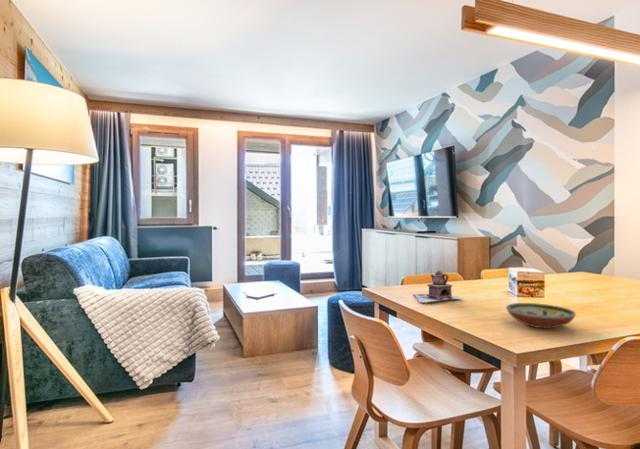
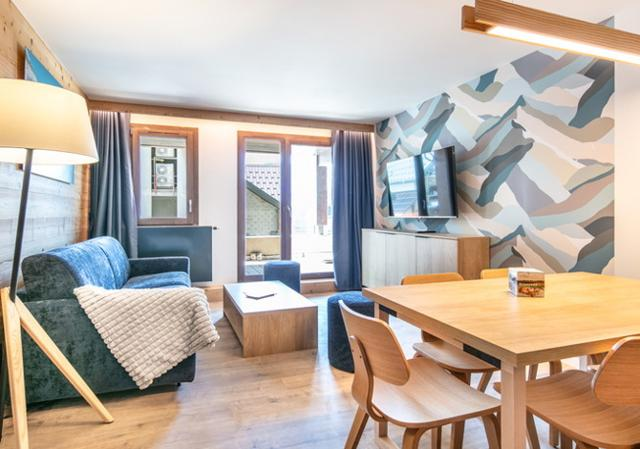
- teapot [412,270,462,304]
- decorative bowl [505,302,577,329]
